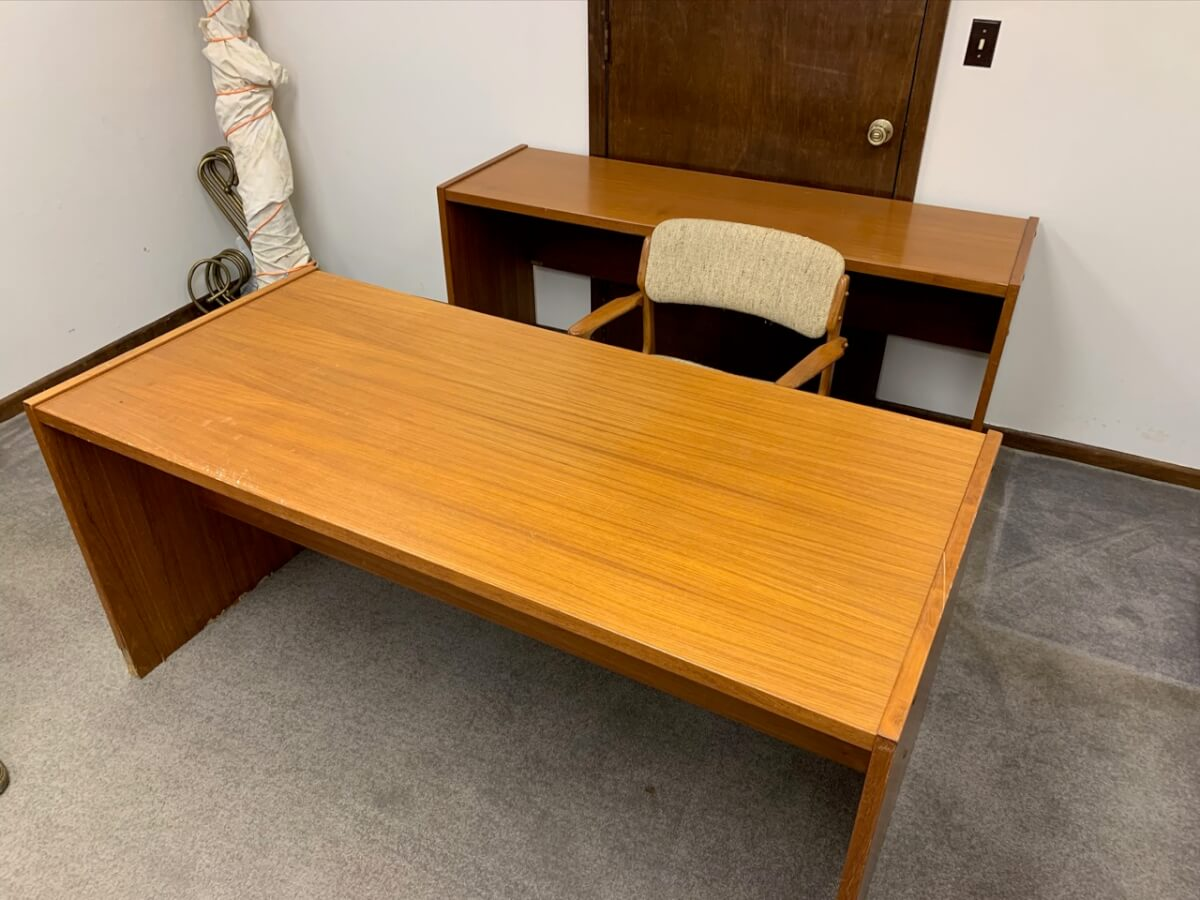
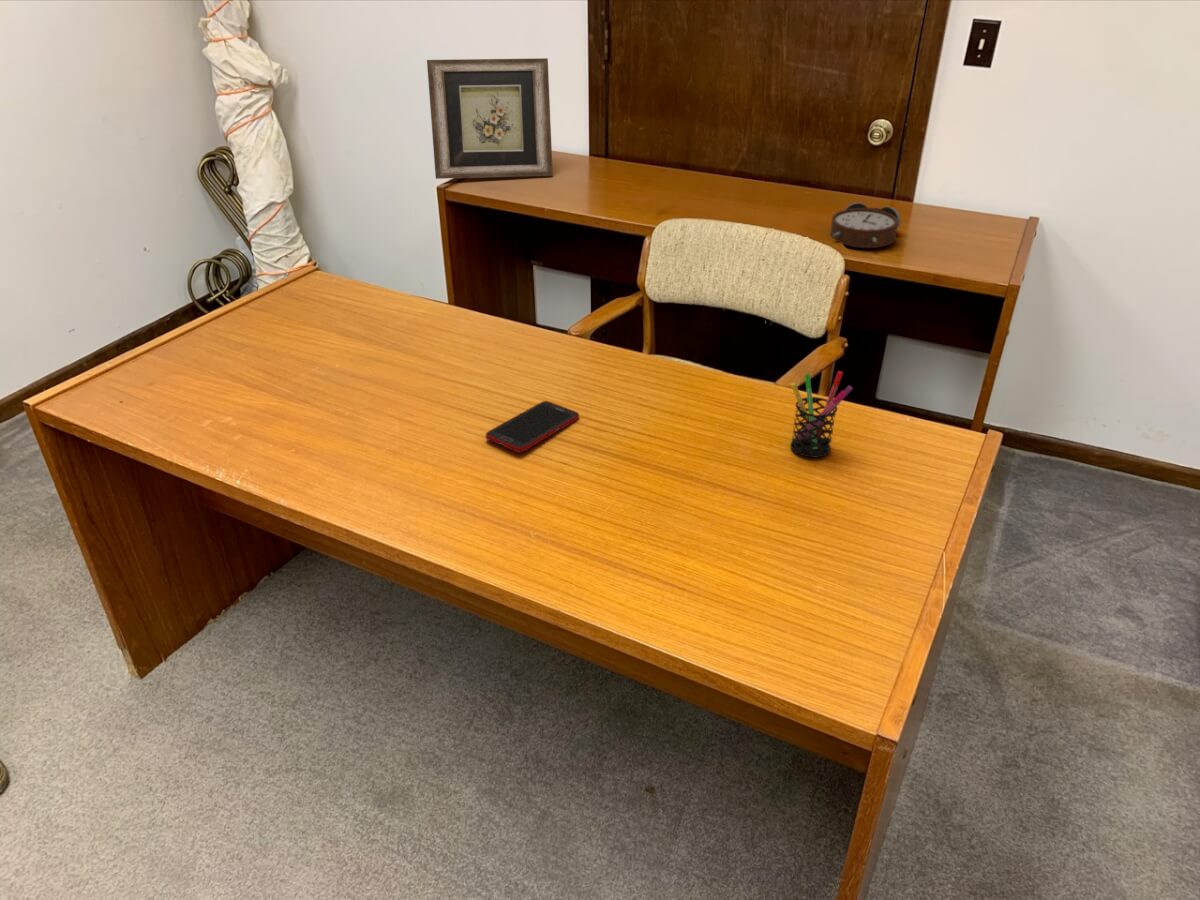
+ cell phone [485,400,580,454]
+ picture frame [426,57,554,180]
+ alarm clock [829,202,902,249]
+ pen holder [790,370,853,459]
